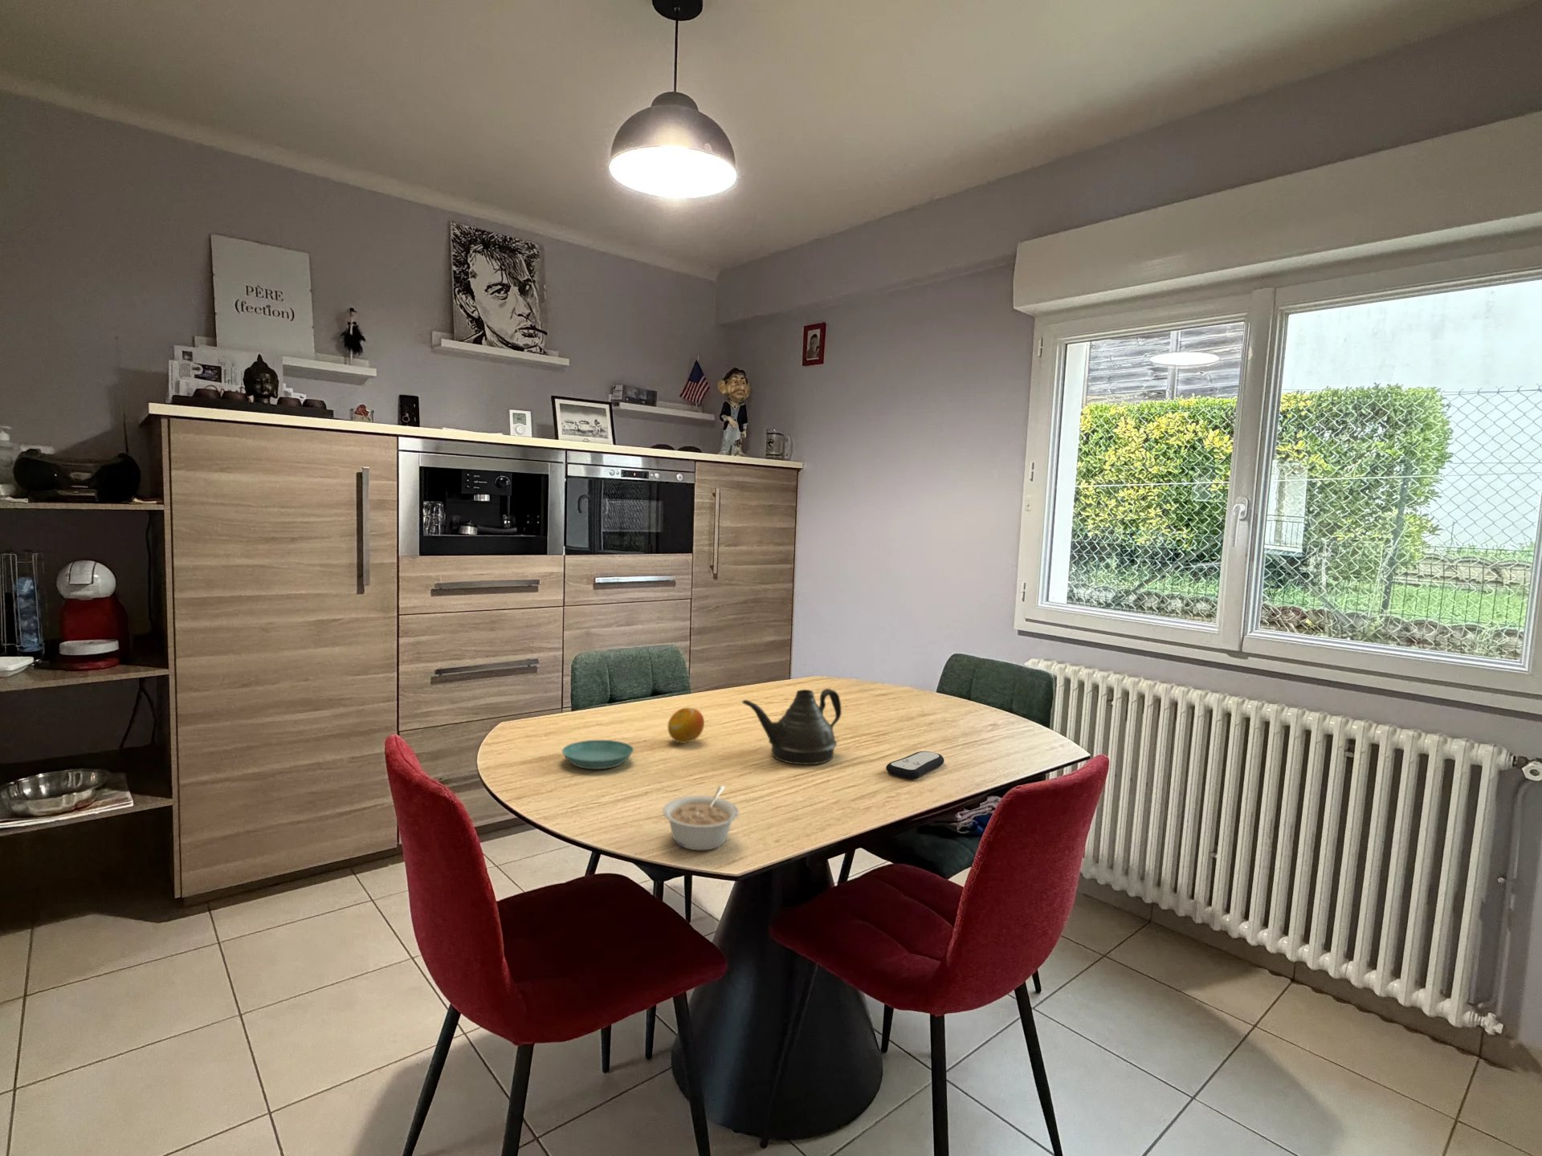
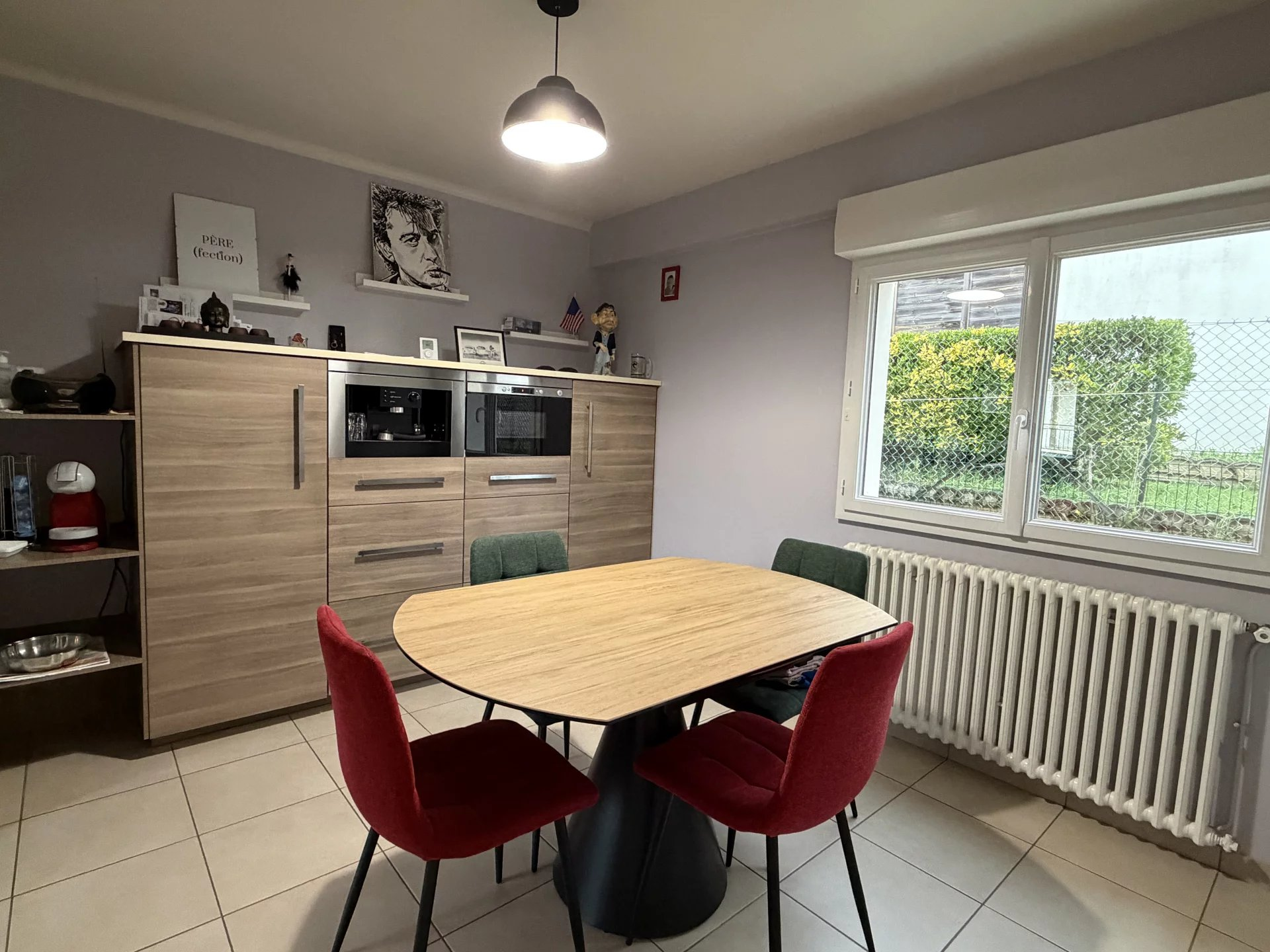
- remote control [885,750,946,780]
- teapot [742,688,843,765]
- saucer [561,739,635,770]
- legume [662,786,739,851]
- fruit [667,707,705,744]
